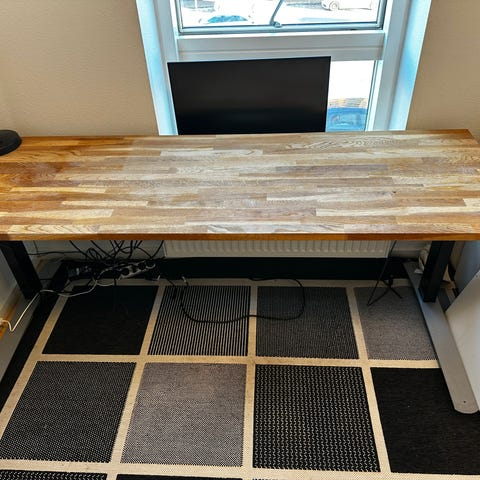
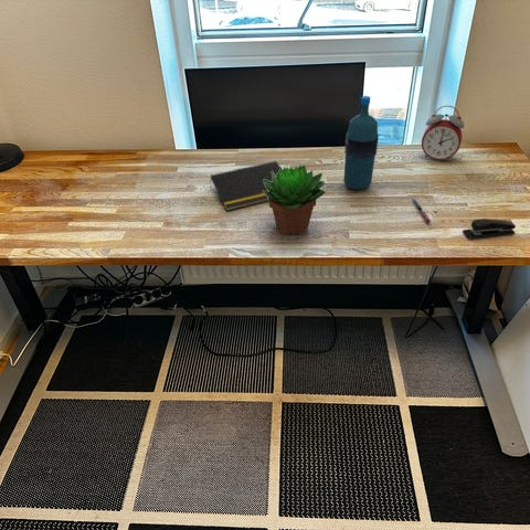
+ notepad [209,160,282,212]
+ stapler [462,218,517,241]
+ pen [410,197,432,224]
+ water bottle [343,95,380,191]
+ succulent plant [263,163,327,236]
+ alarm clock [421,105,465,162]
